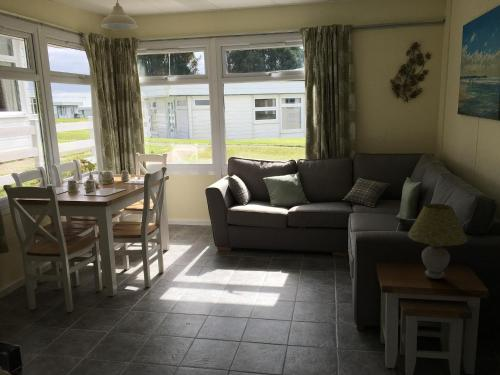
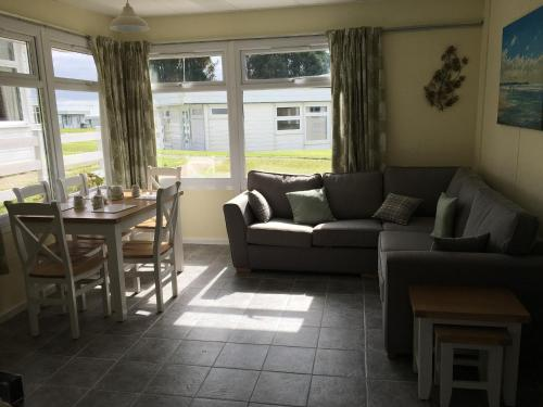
- table lamp [407,203,468,280]
